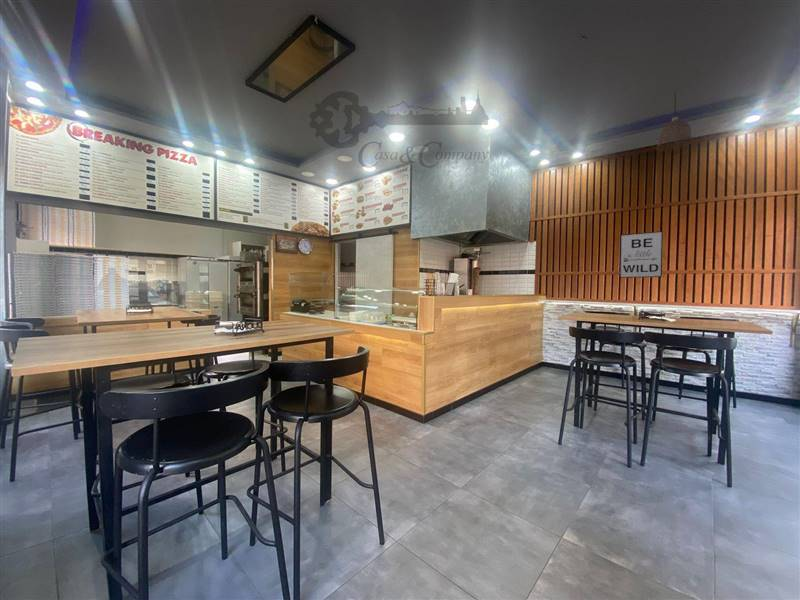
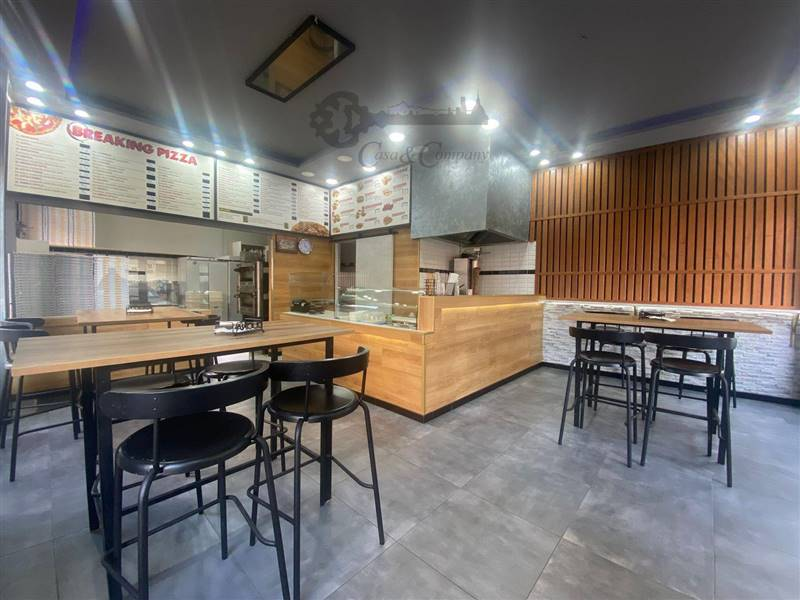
- wall art [619,230,664,279]
- pendant lamp [655,91,694,152]
